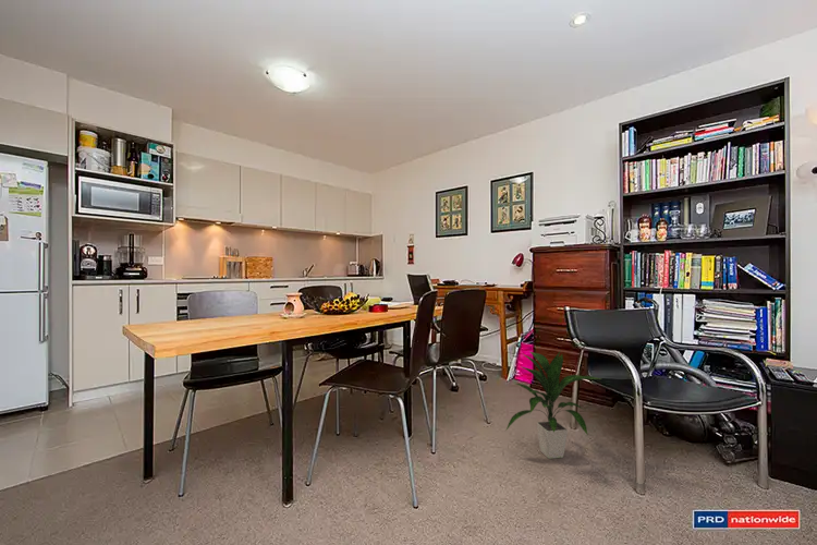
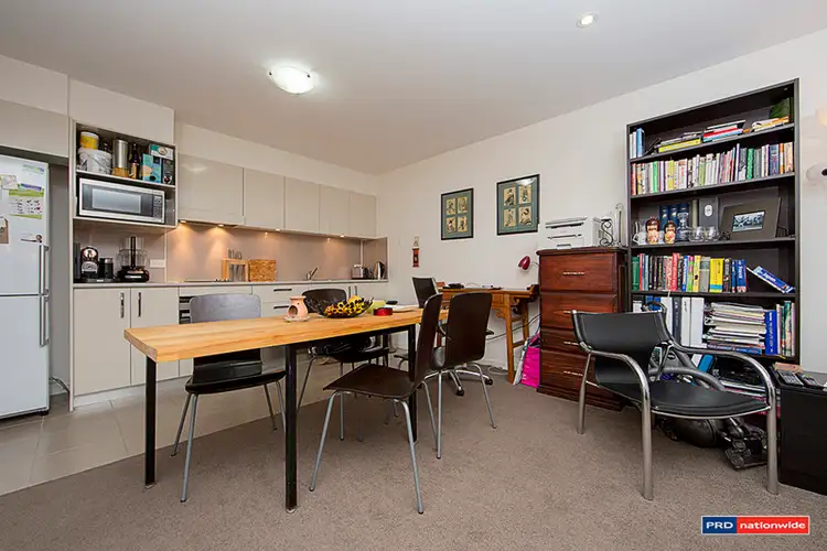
- indoor plant [504,350,602,460]
